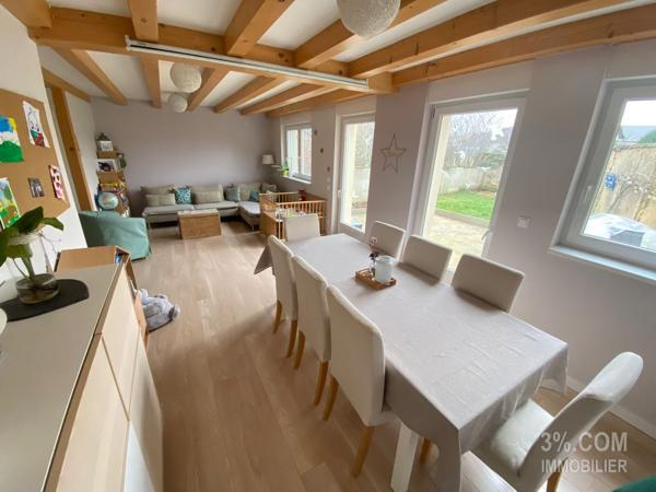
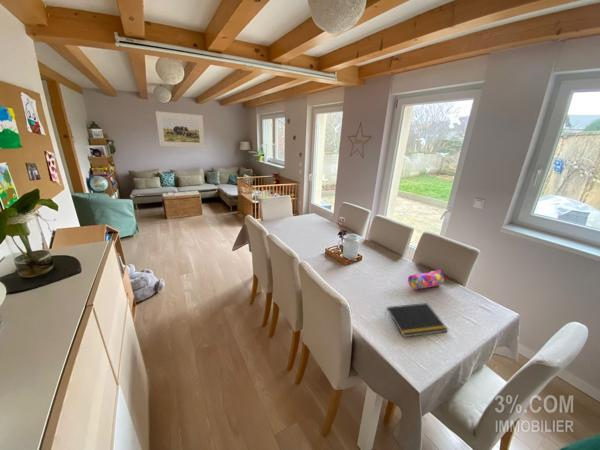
+ pencil case [407,268,445,291]
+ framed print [155,110,206,148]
+ notepad [384,302,449,338]
